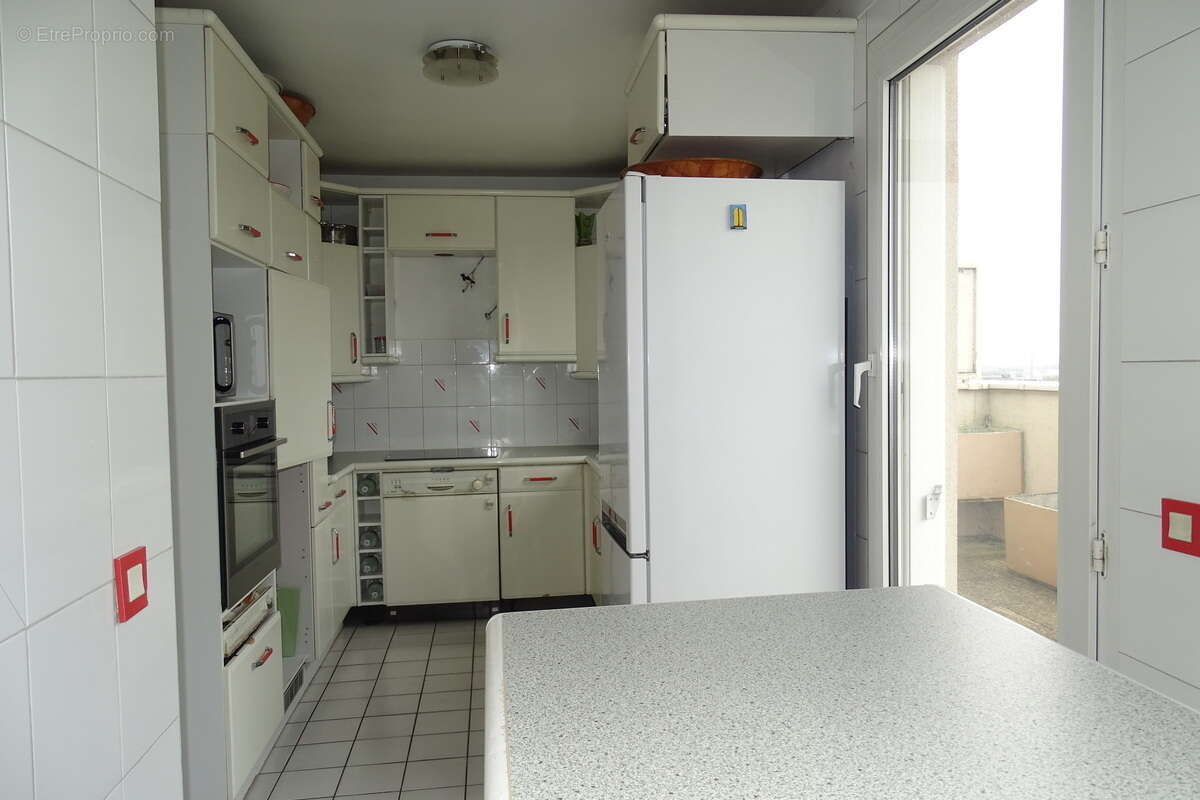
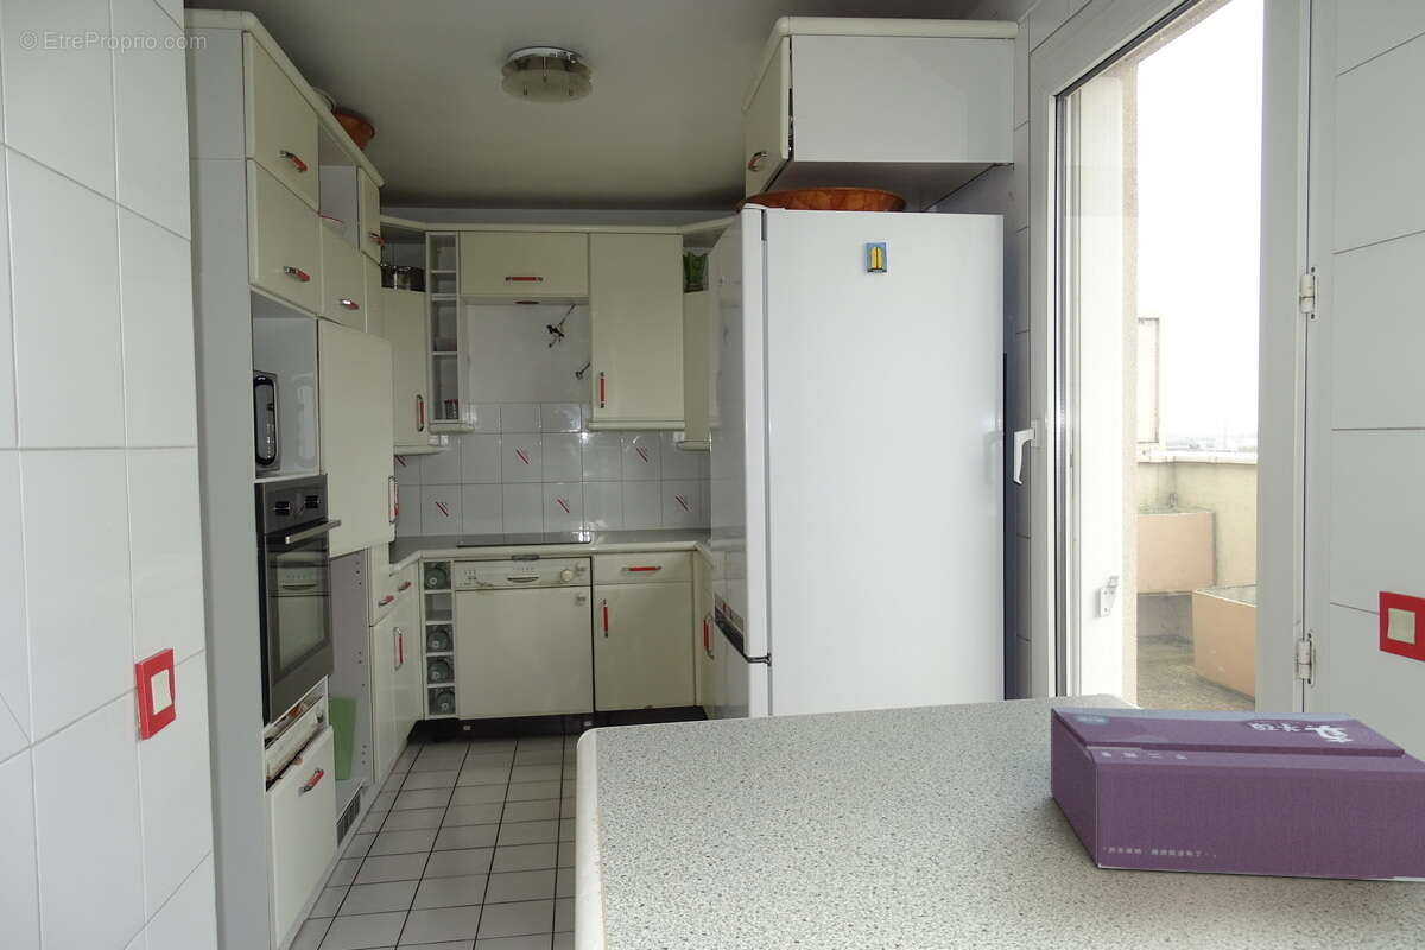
+ tissue box [1050,705,1425,884]
